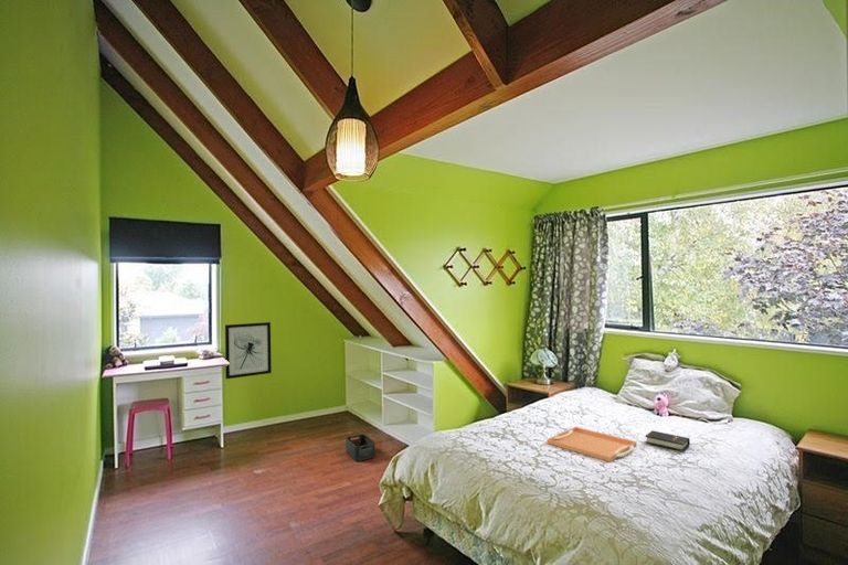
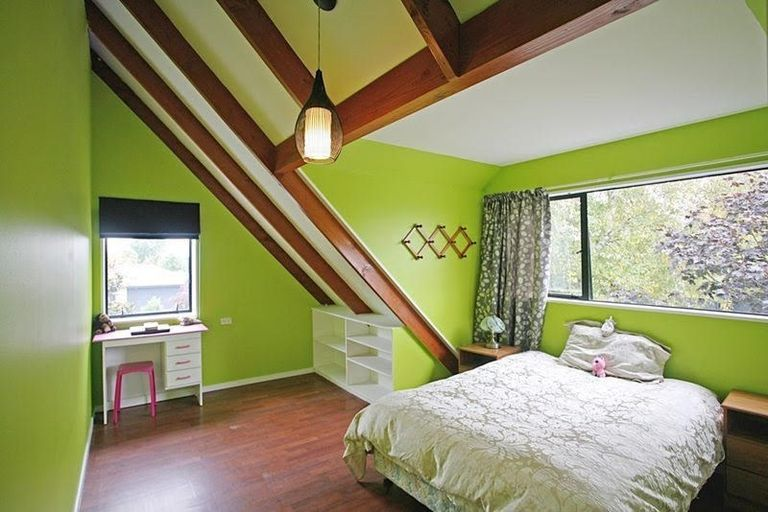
- hardback book [645,429,691,452]
- serving tray [545,426,638,462]
- wall art [224,321,273,380]
- storage bin [344,433,377,462]
